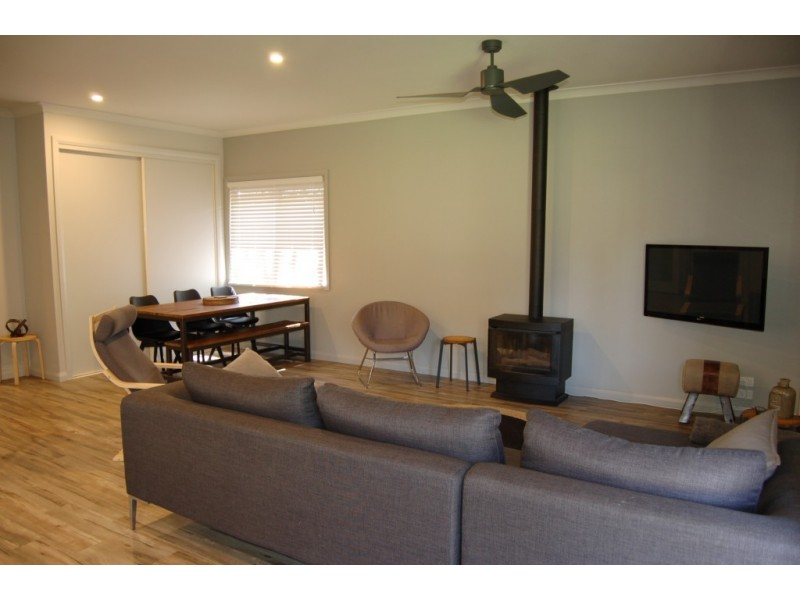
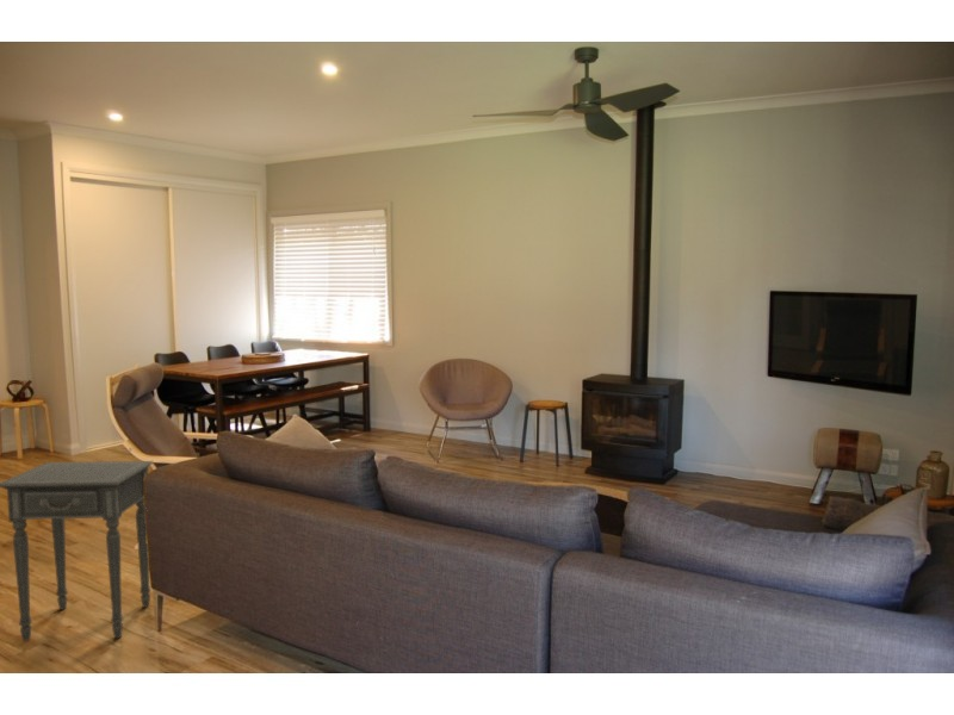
+ side table [0,460,154,642]
